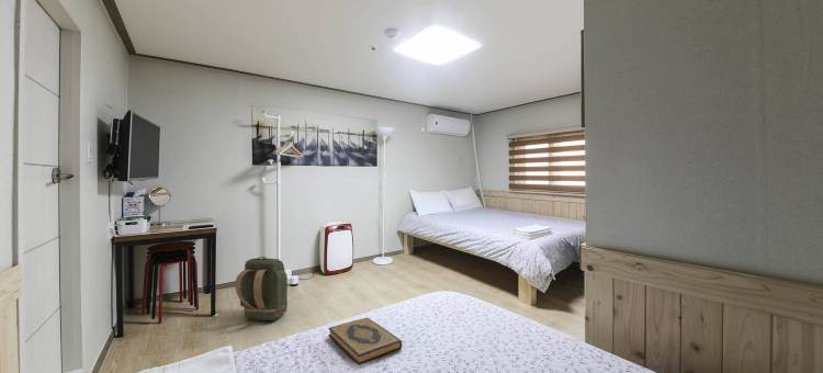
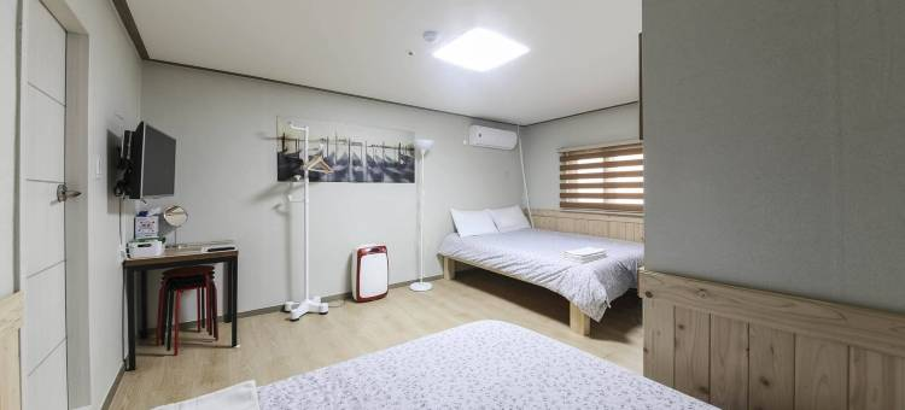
- backpack [234,256,289,321]
- hardback book [327,317,403,366]
